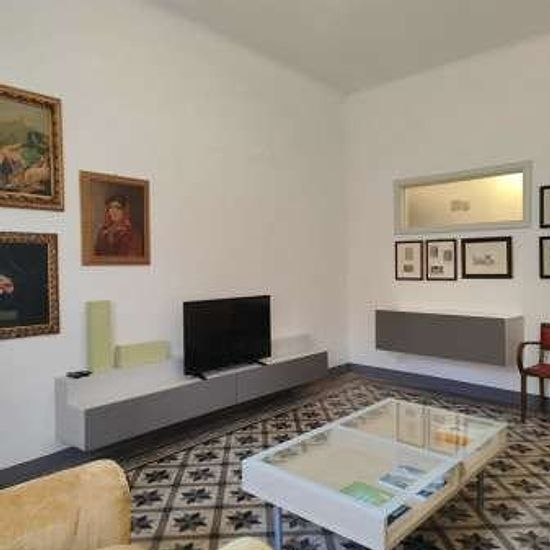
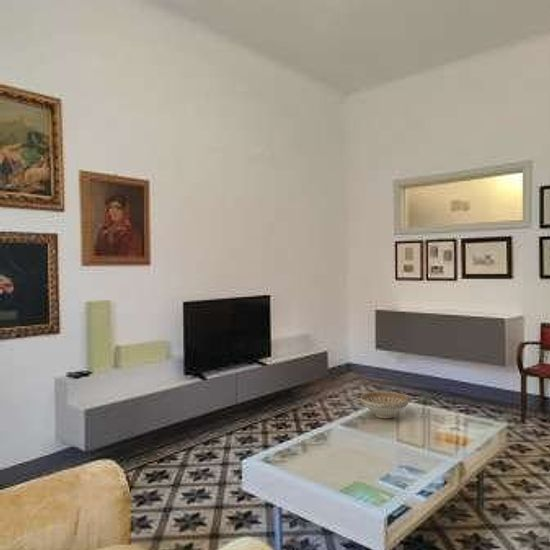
+ decorative bowl [360,391,409,419]
